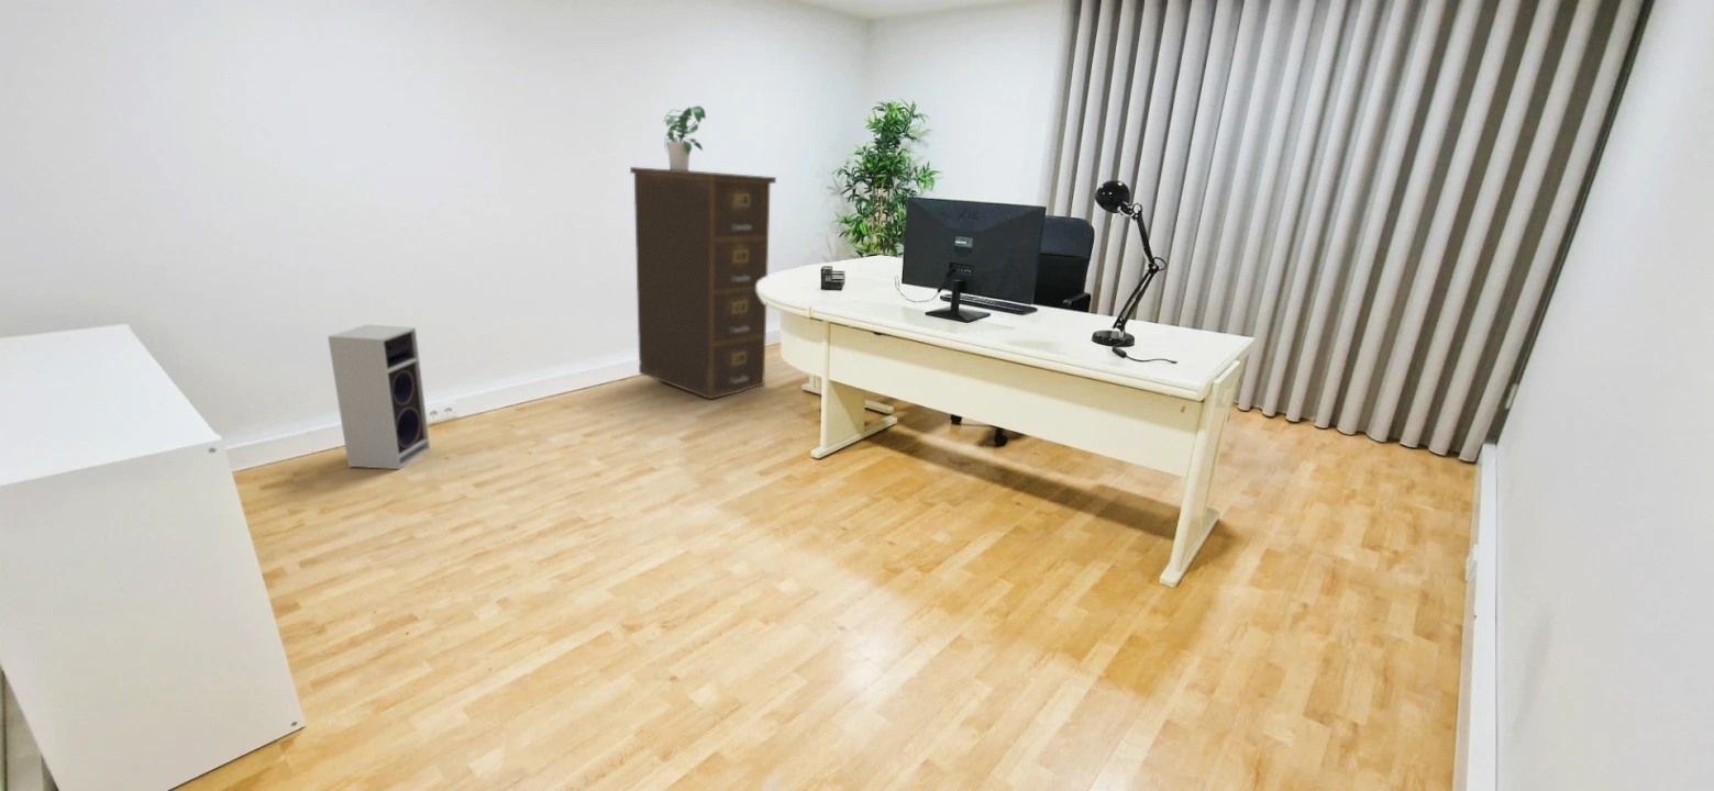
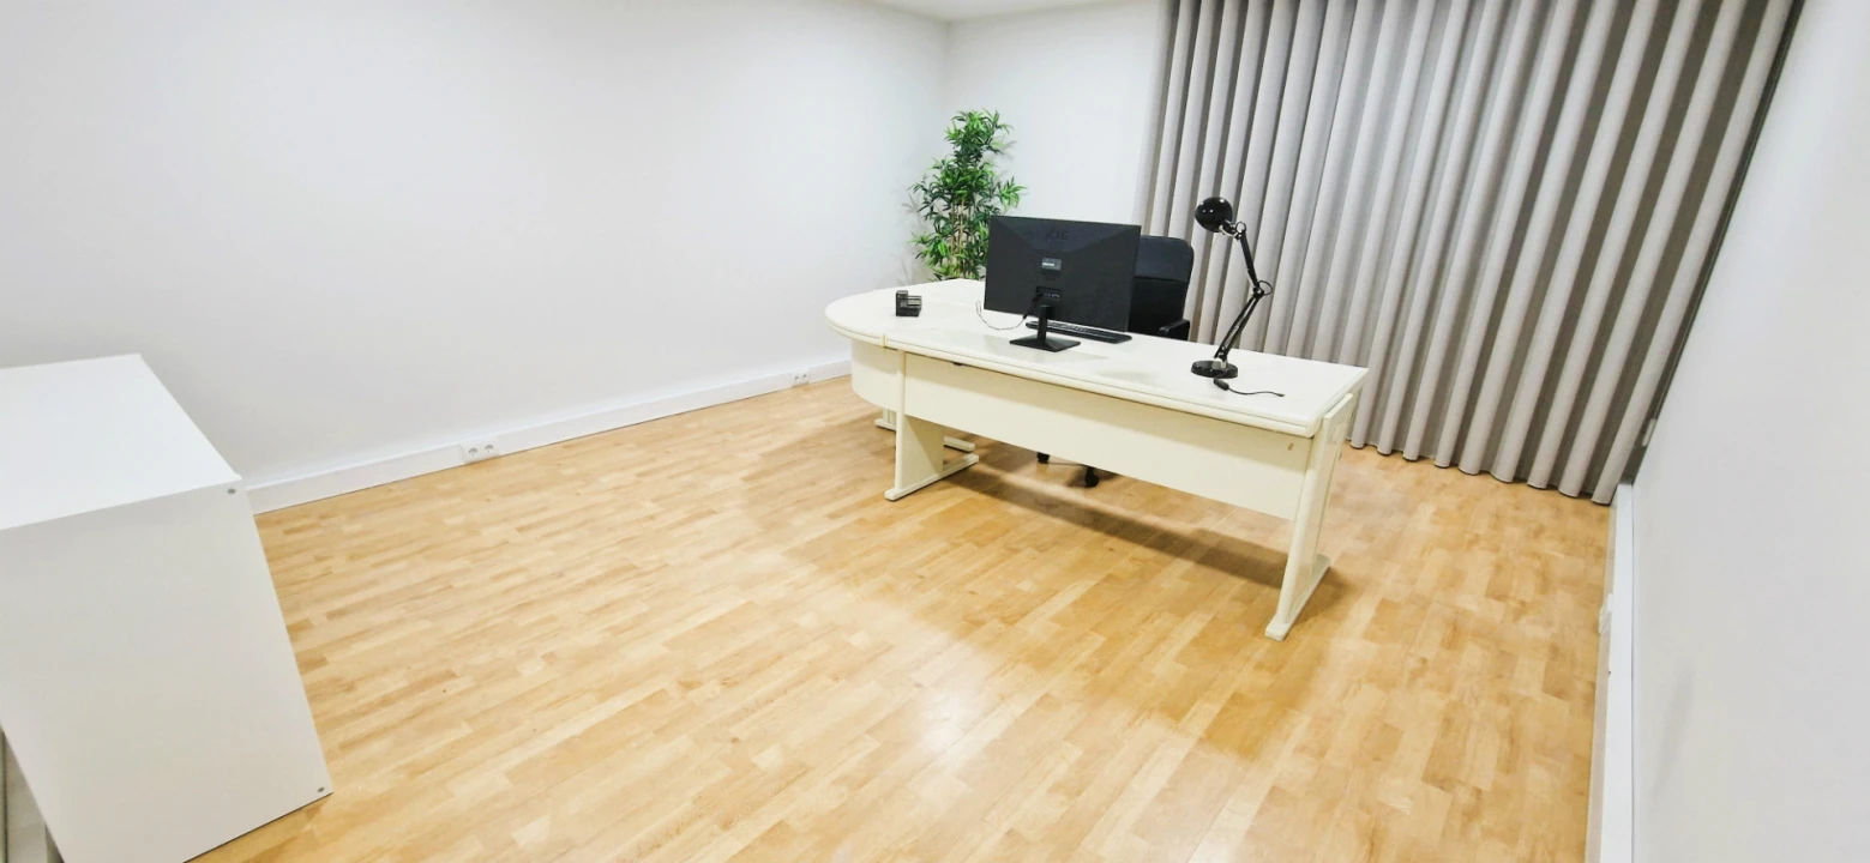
- potted plant [662,104,707,171]
- filing cabinet [629,166,777,400]
- speaker [327,324,431,470]
